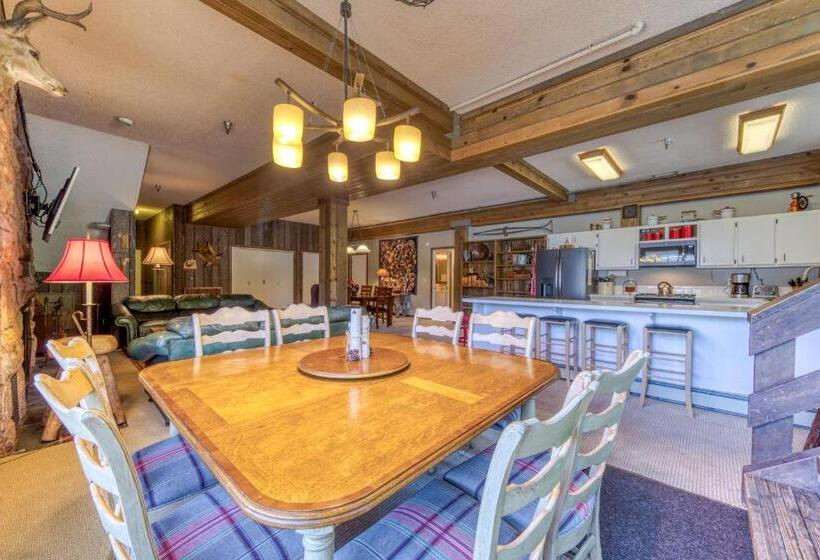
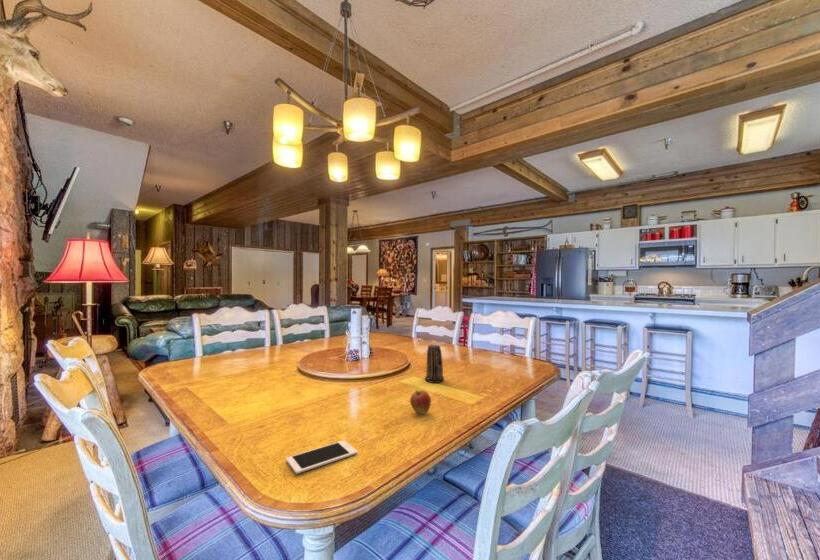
+ cell phone [285,439,358,475]
+ fruit [409,389,432,415]
+ candle [424,344,445,384]
